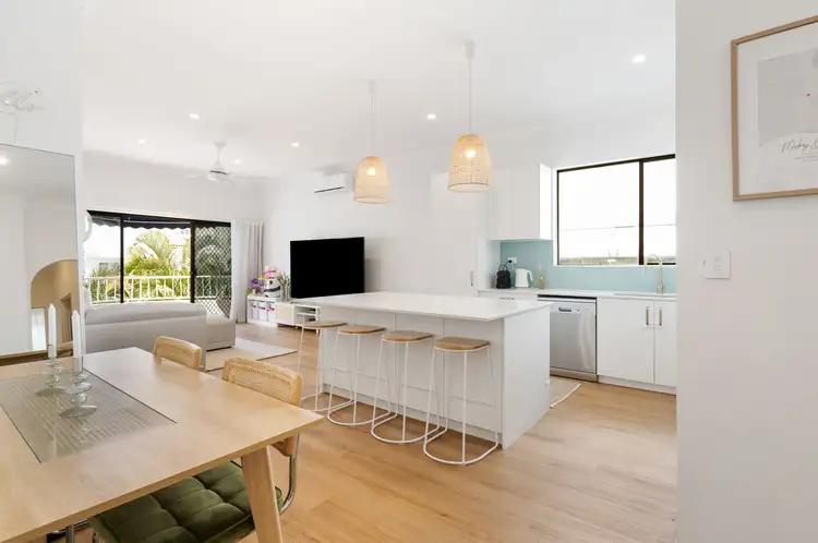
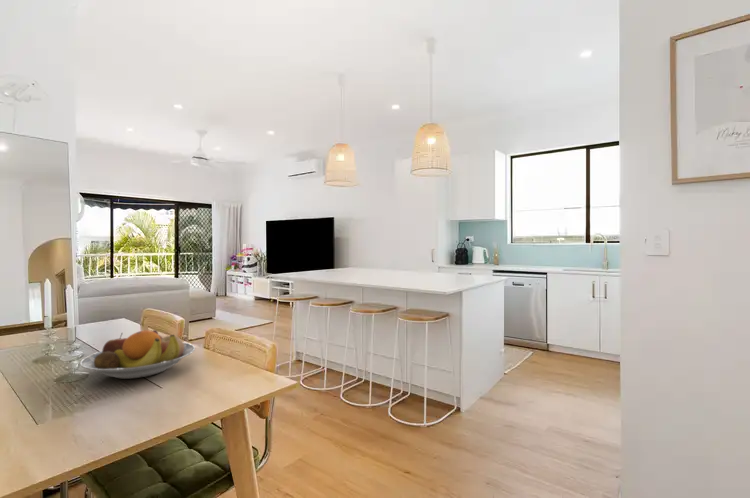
+ fruit bowl [79,329,196,380]
